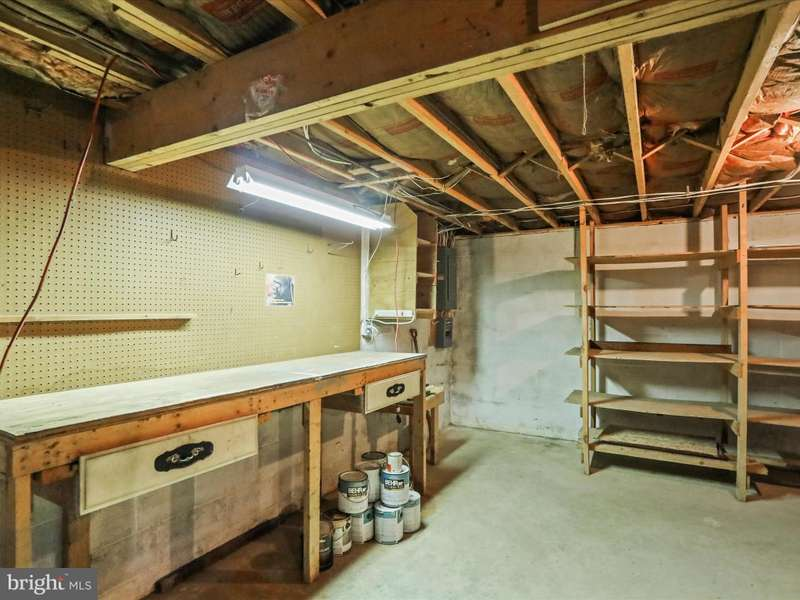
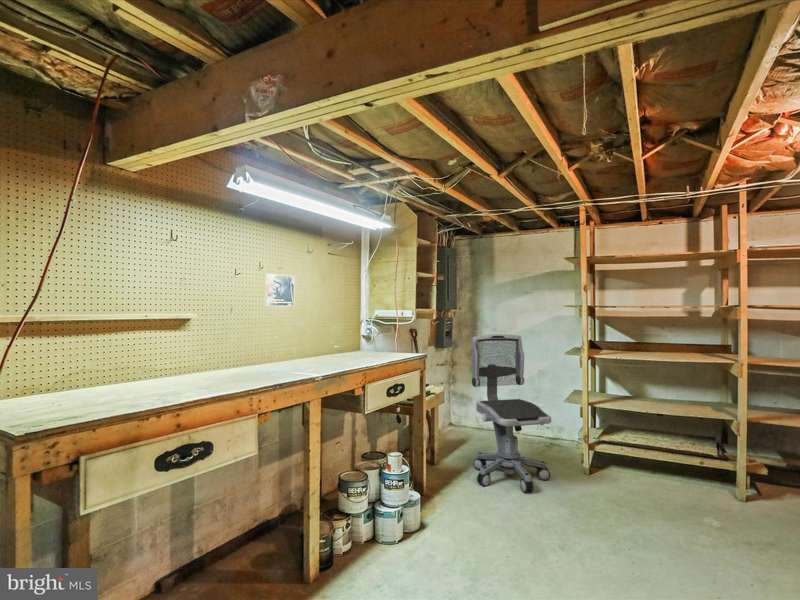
+ office chair [470,333,552,494]
